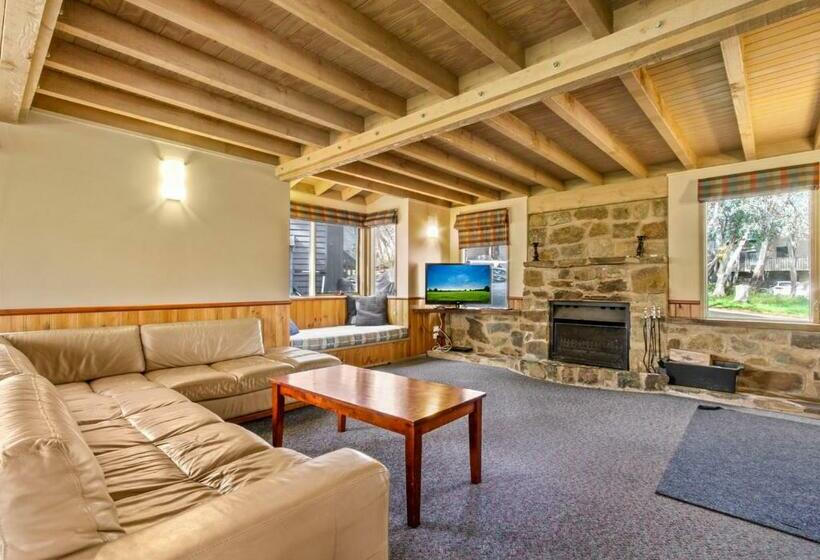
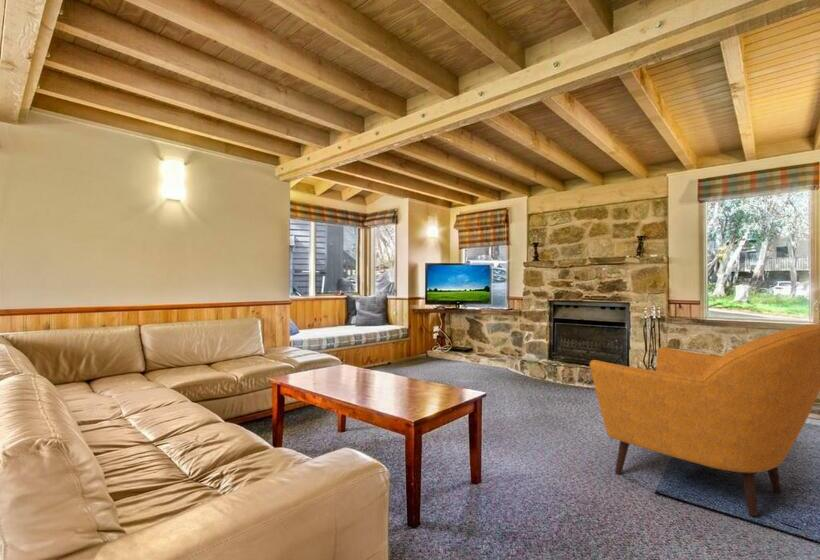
+ armchair [589,323,820,517]
